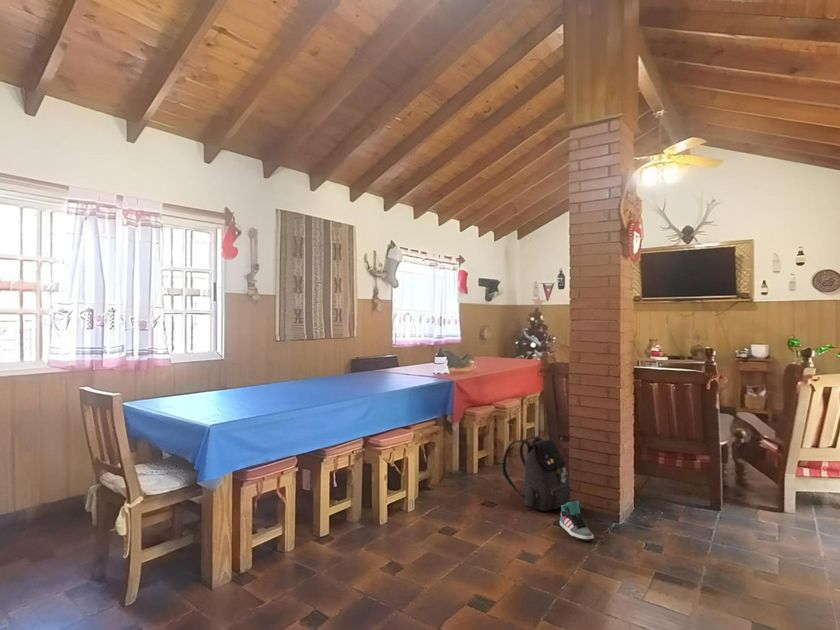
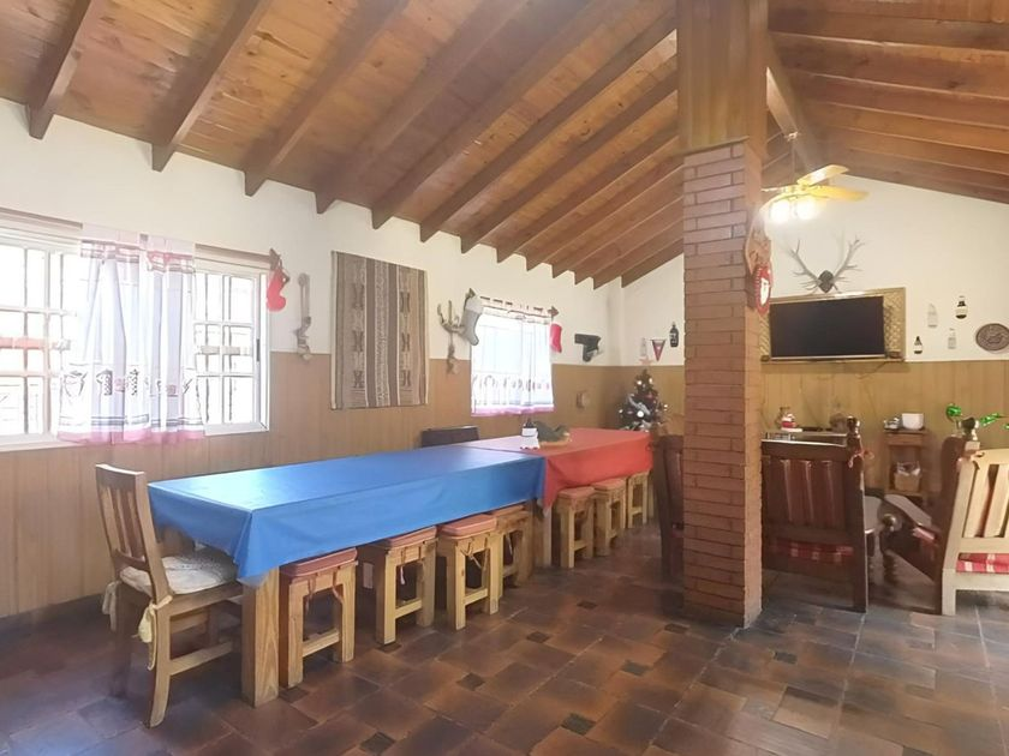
- sneaker [559,500,595,542]
- backpack [501,436,571,512]
